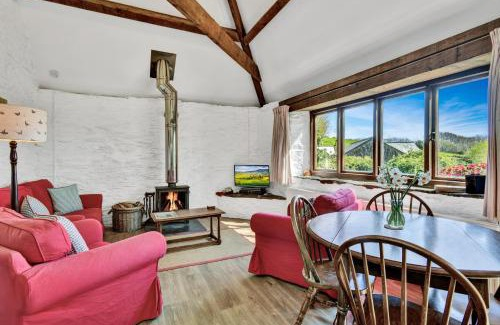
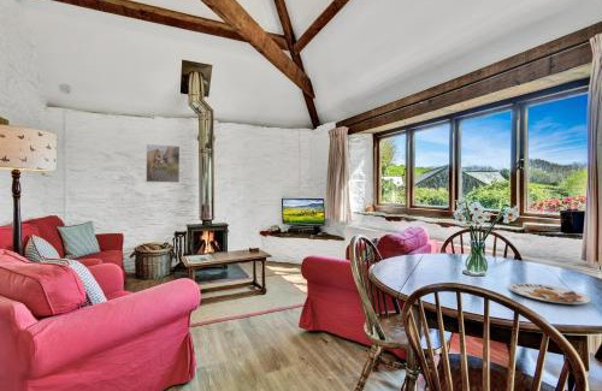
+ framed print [144,143,181,184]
+ plate [508,282,592,304]
